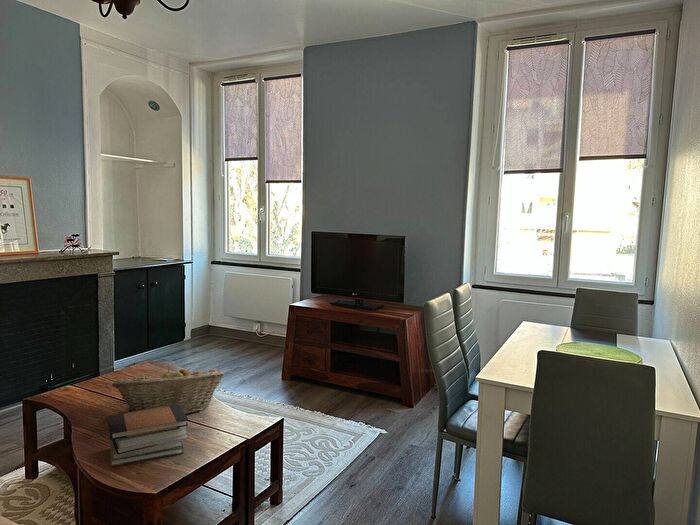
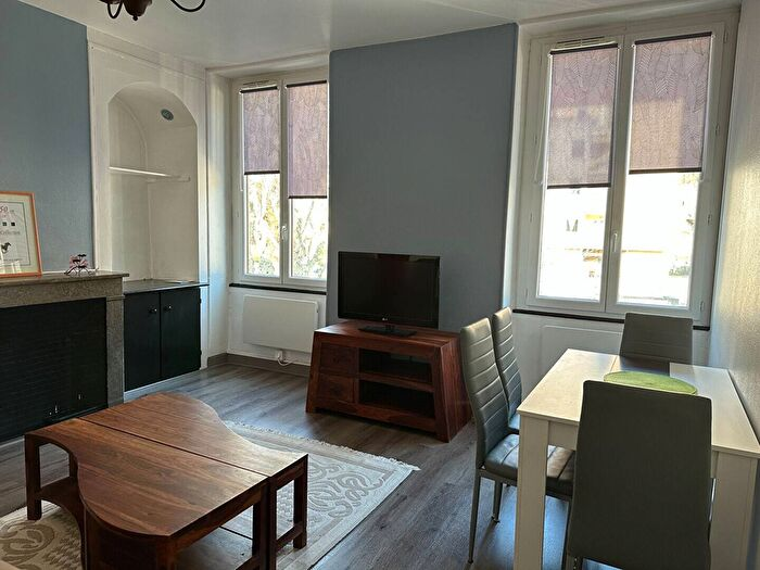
- fruit basket [111,366,225,415]
- book stack [107,404,189,467]
